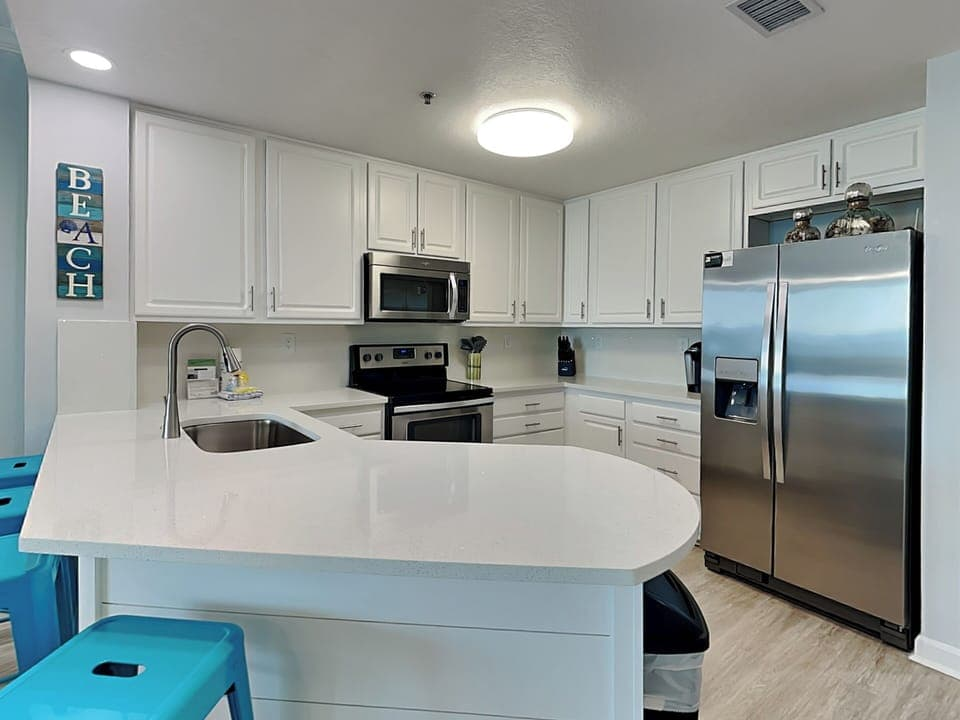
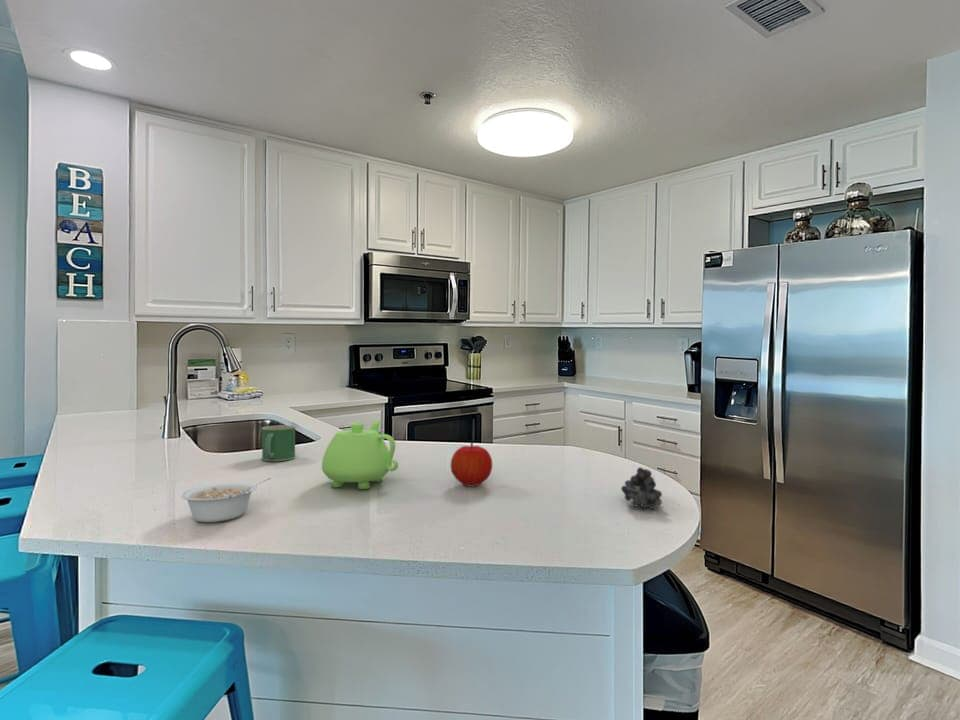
+ legume [180,477,272,523]
+ fruit [450,441,493,488]
+ fruit [620,466,663,510]
+ mug [261,424,297,462]
+ teapot [321,418,399,490]
